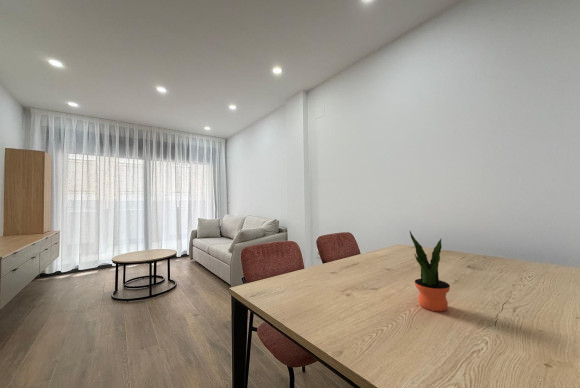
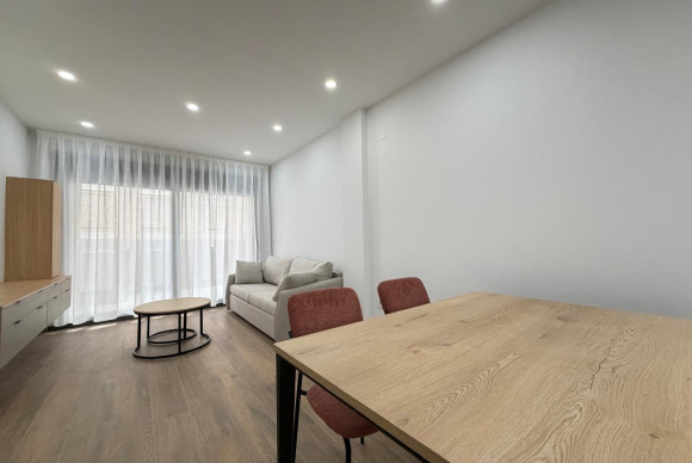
- potted plant [409,230,451,312]
